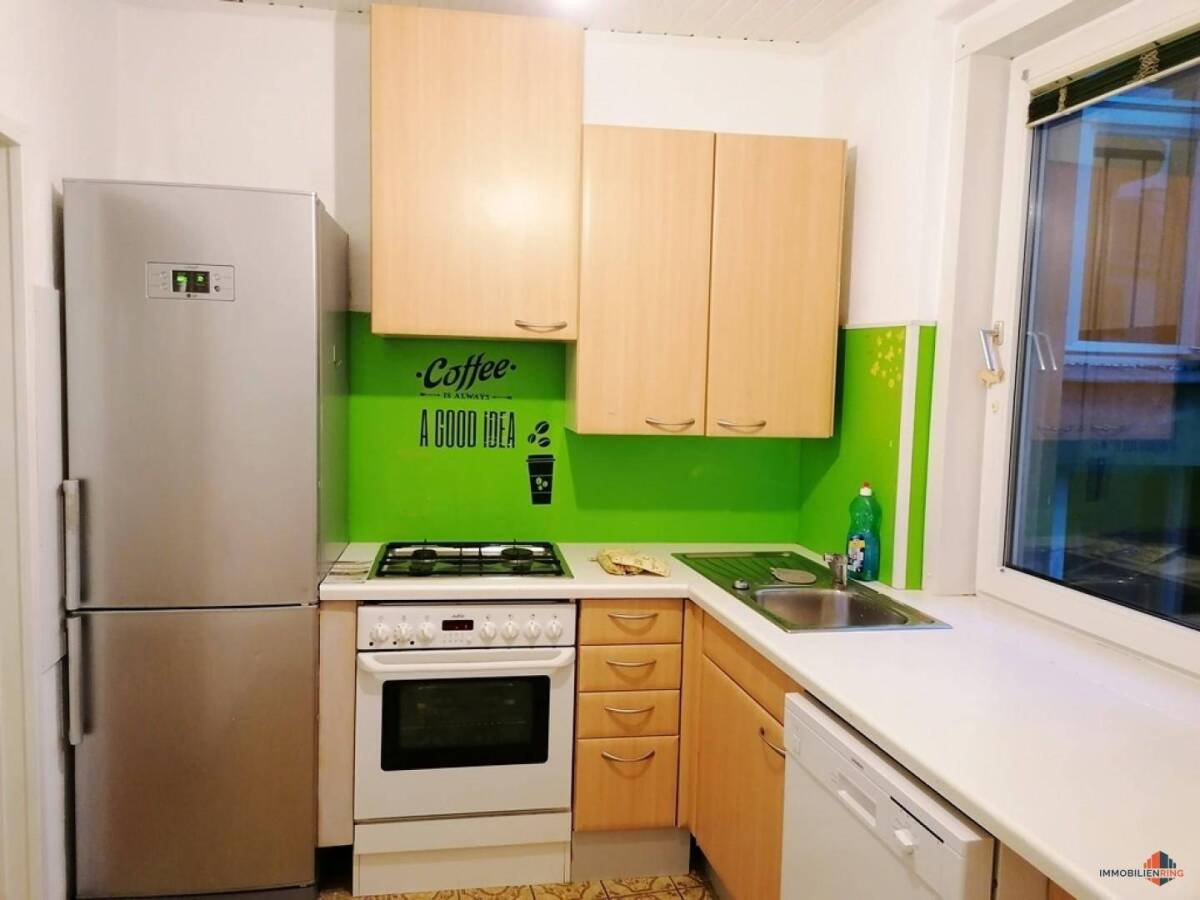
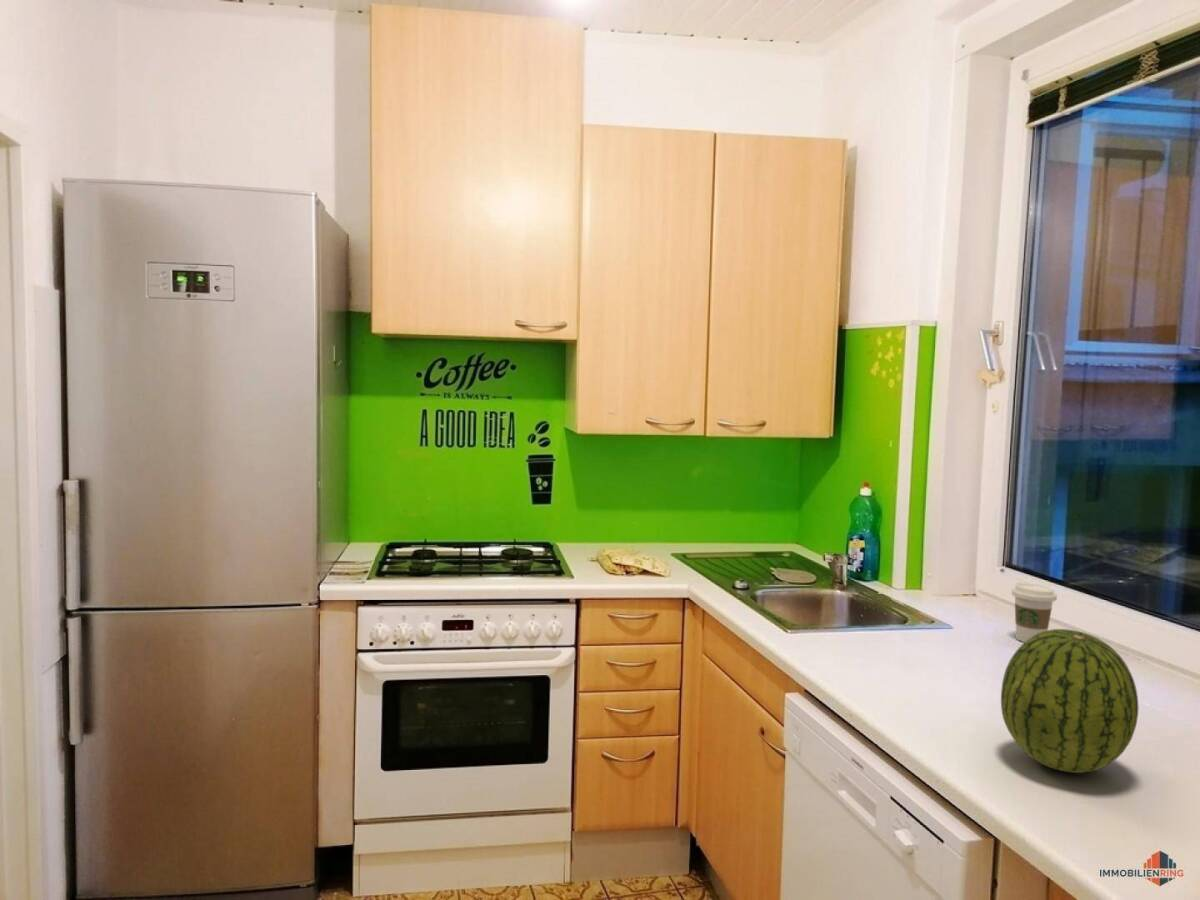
+ coffee cup [1011,582,1058,643]
+ fruit [1000,628,1139,774]
